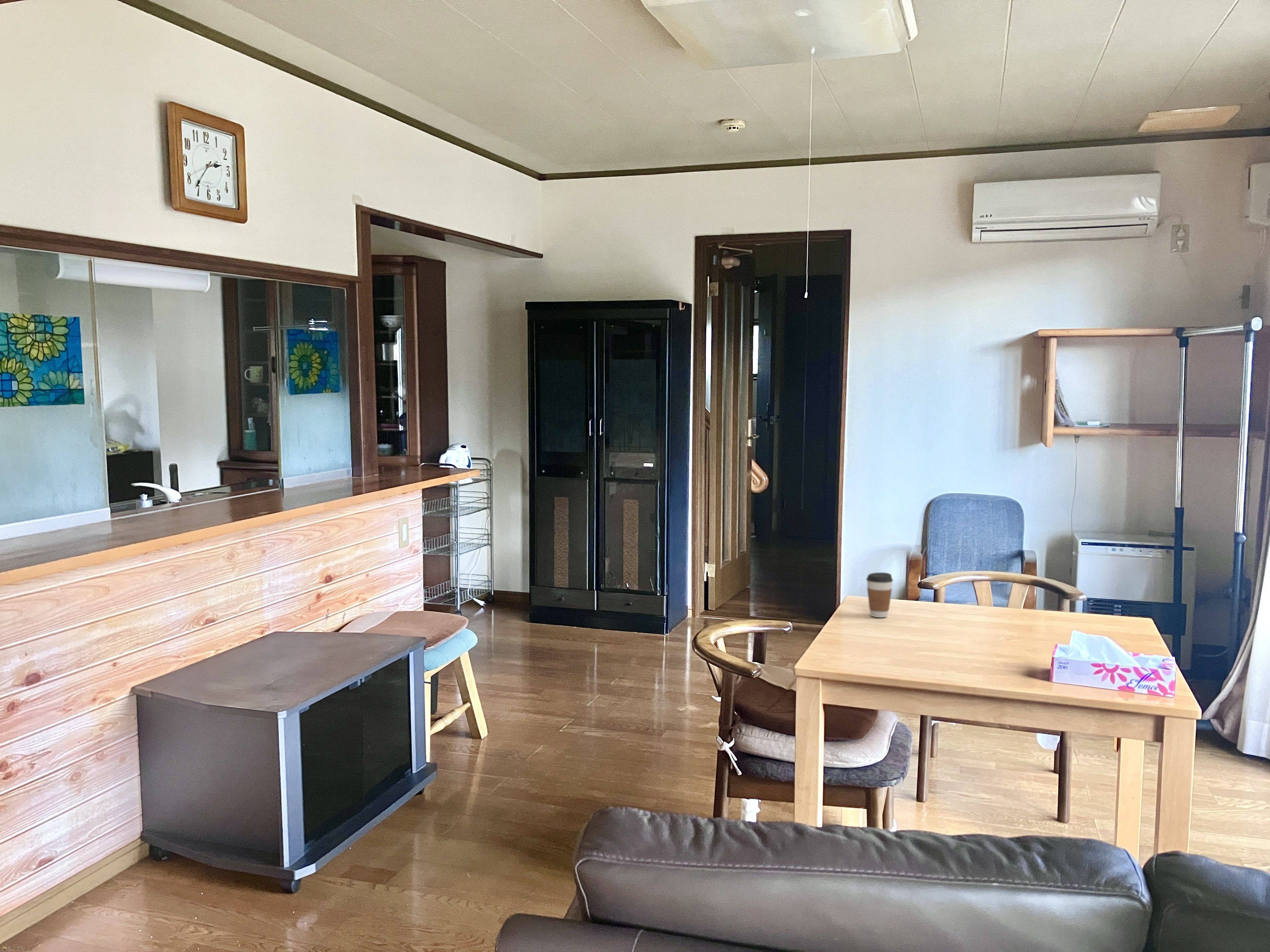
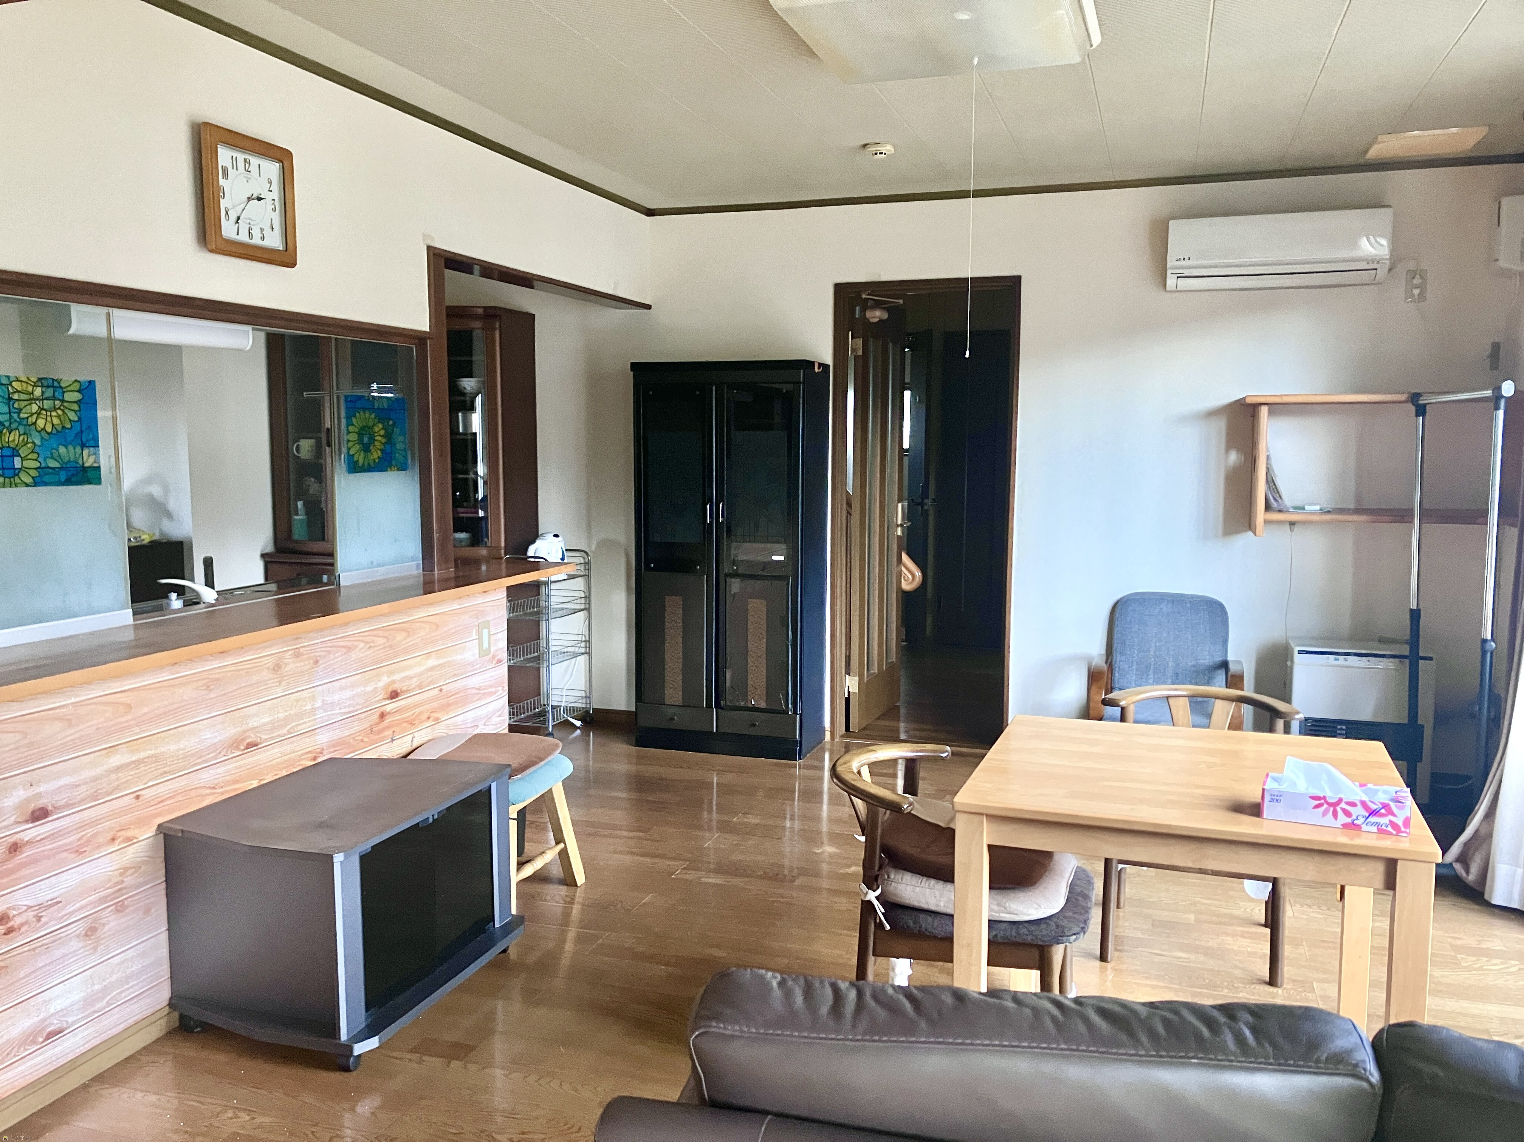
- coffee cup [866,572,893,618]
